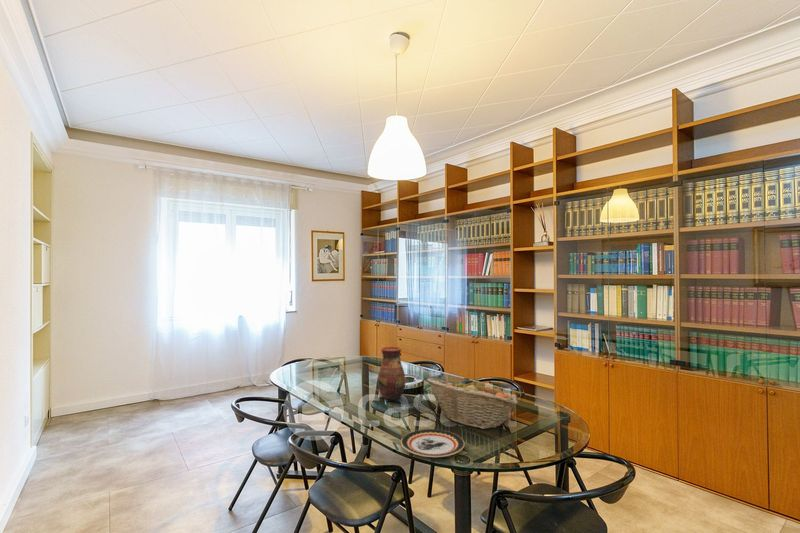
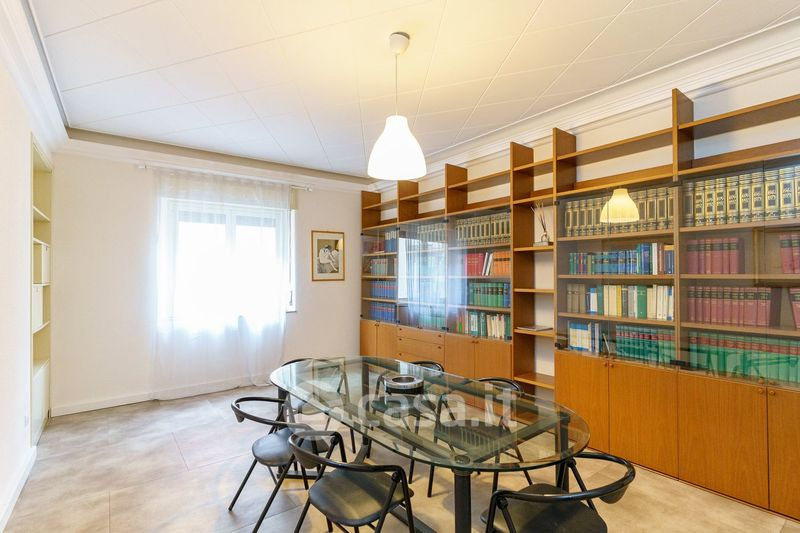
- fruit basket [426,377,519,430]
- vase [376,346,406,401]
- plate [400,428,466,458]
